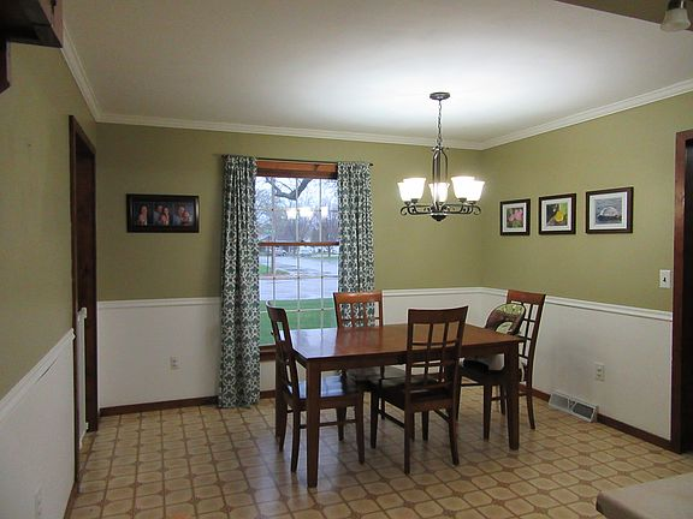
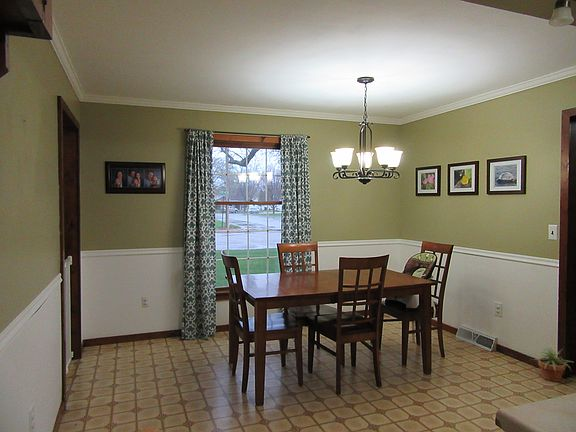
+ potted plant [531,346,573,383]
